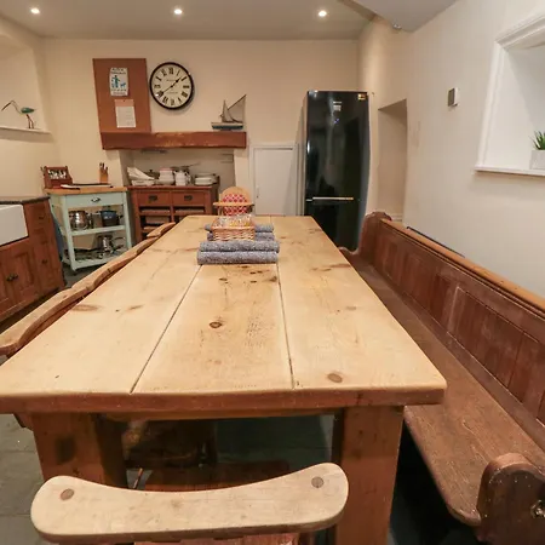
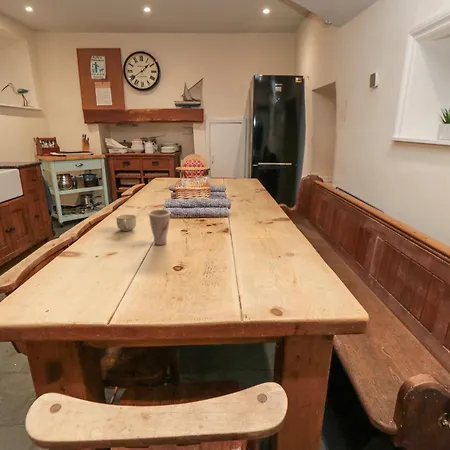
+ cup [147,208,172,246]
+ cup [115,214,137,232]
